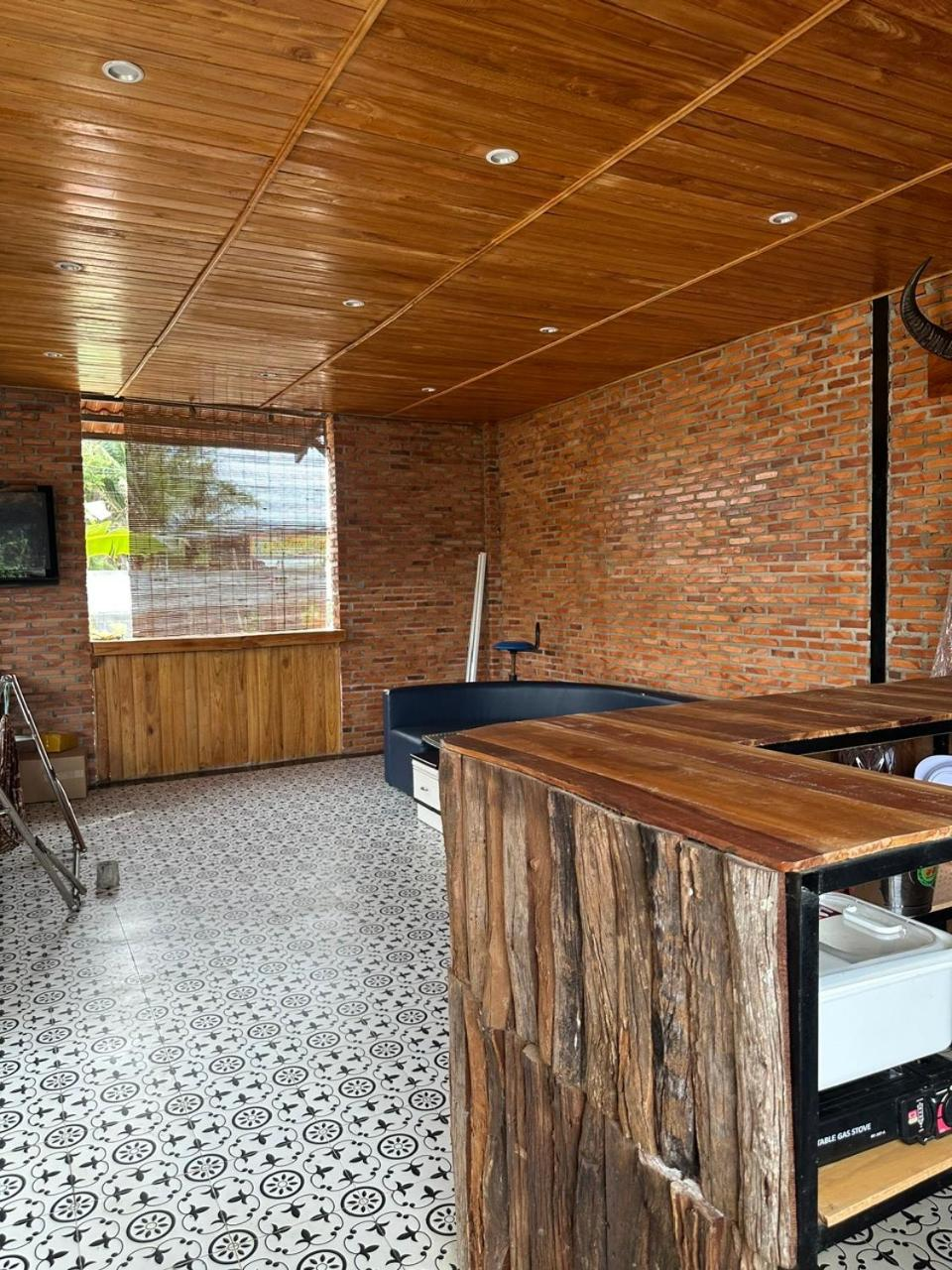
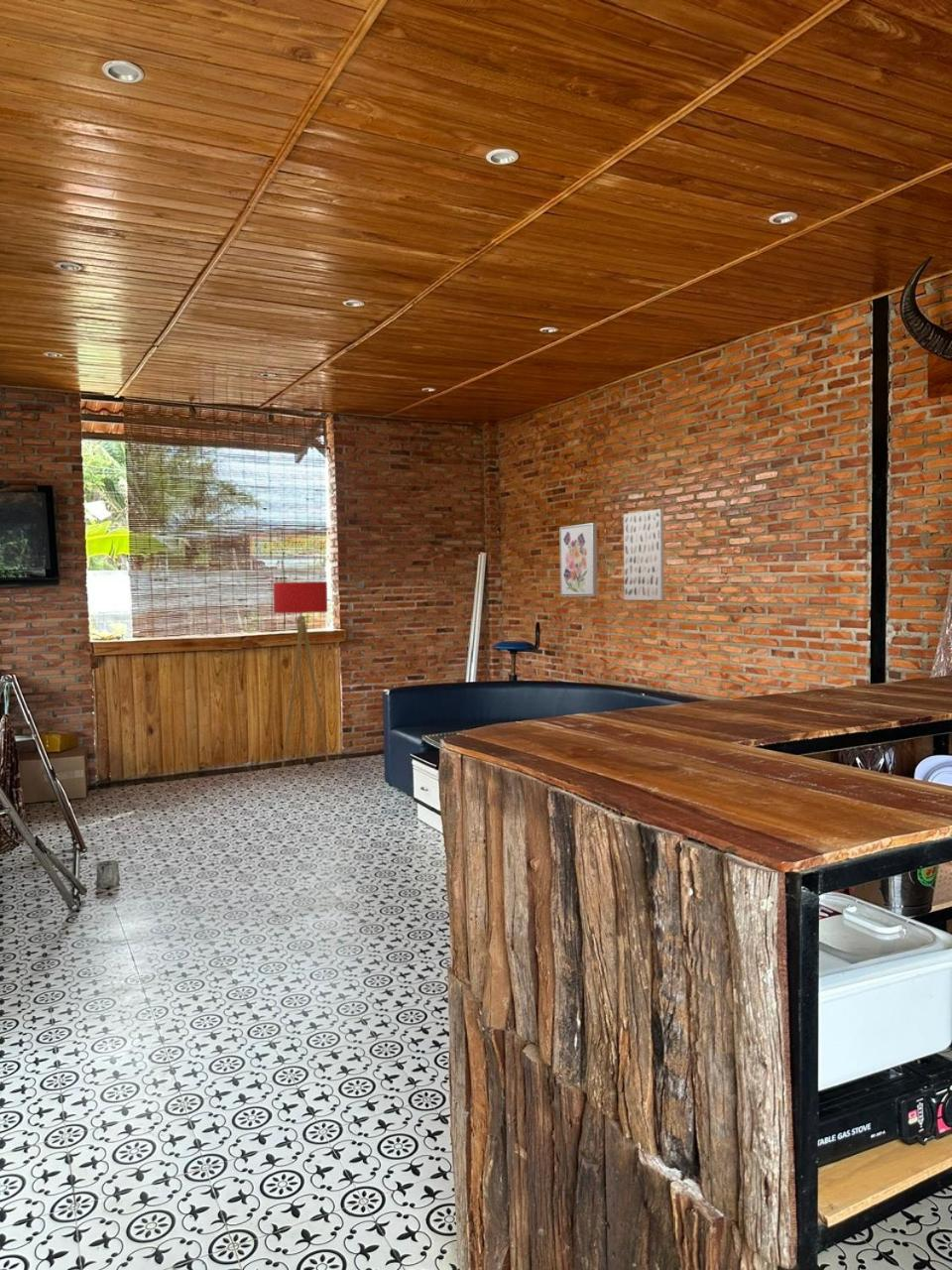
+ wall art [623,508,665,601]
+ floor lamp [272,580,330,773]
+ wall art [558,522,599,597]
